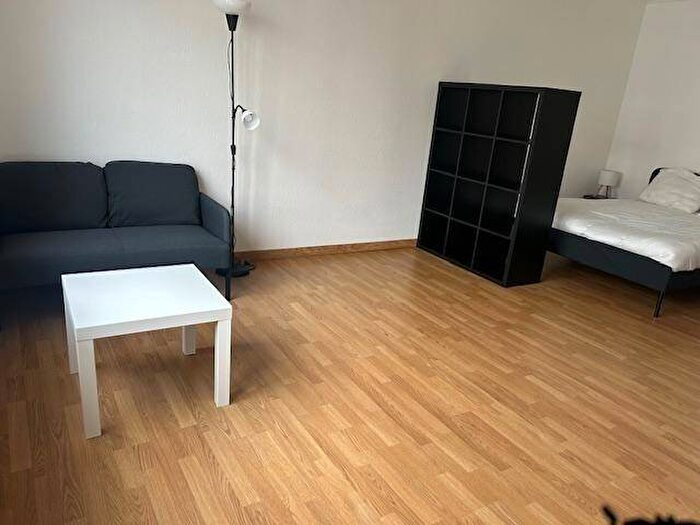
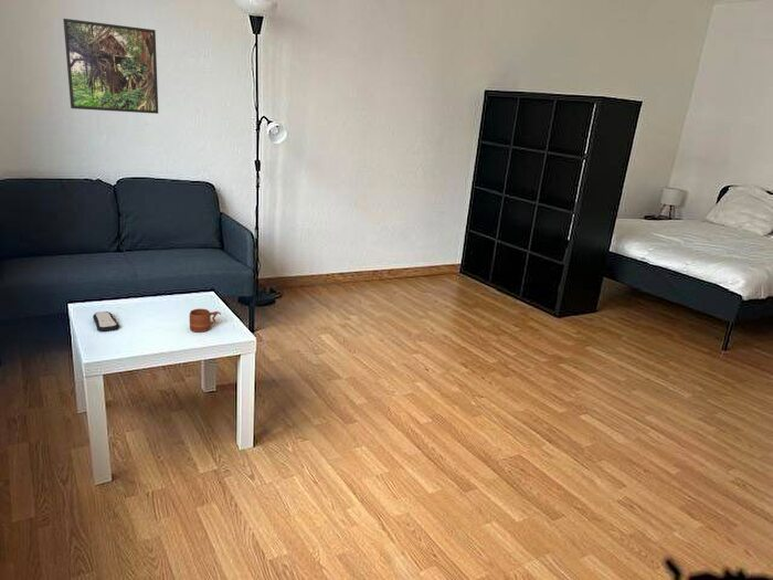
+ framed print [62,18,159,115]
+ mug [189,307,222,334]
+ remote control [92,310,120,333]
